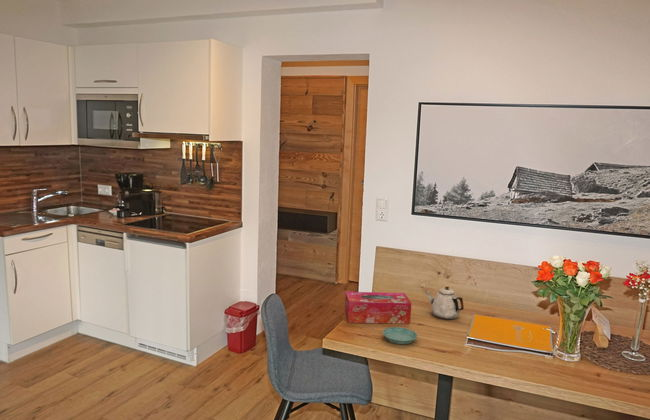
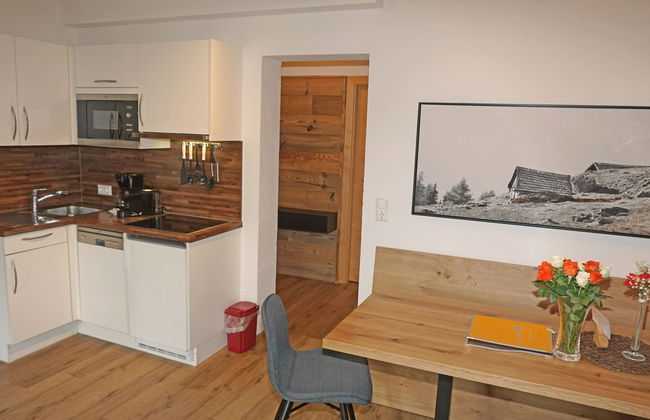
- teapot [424,286,465,320]
- tissue box [344,291,412,325]
- saucer [382,326,418,345]
